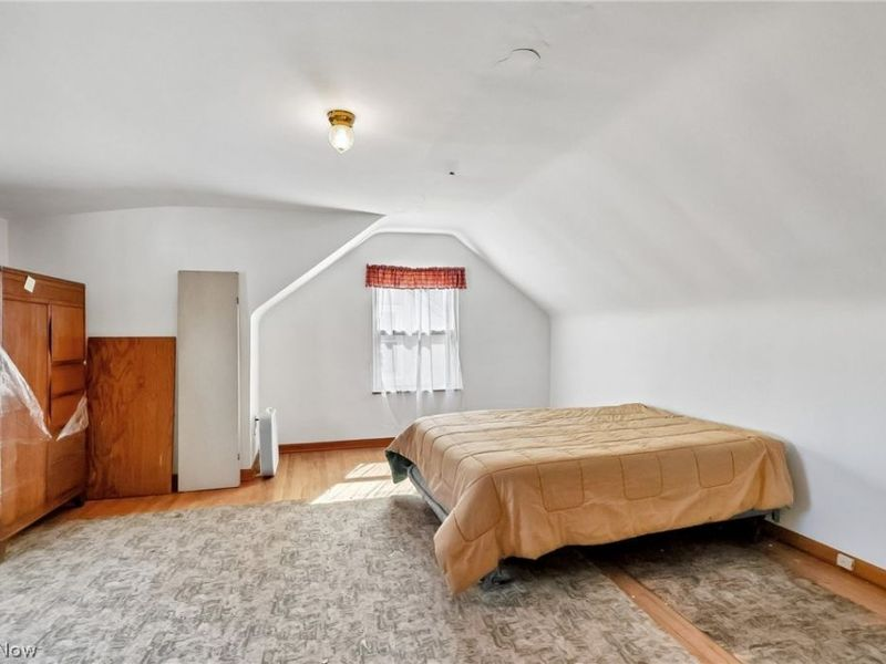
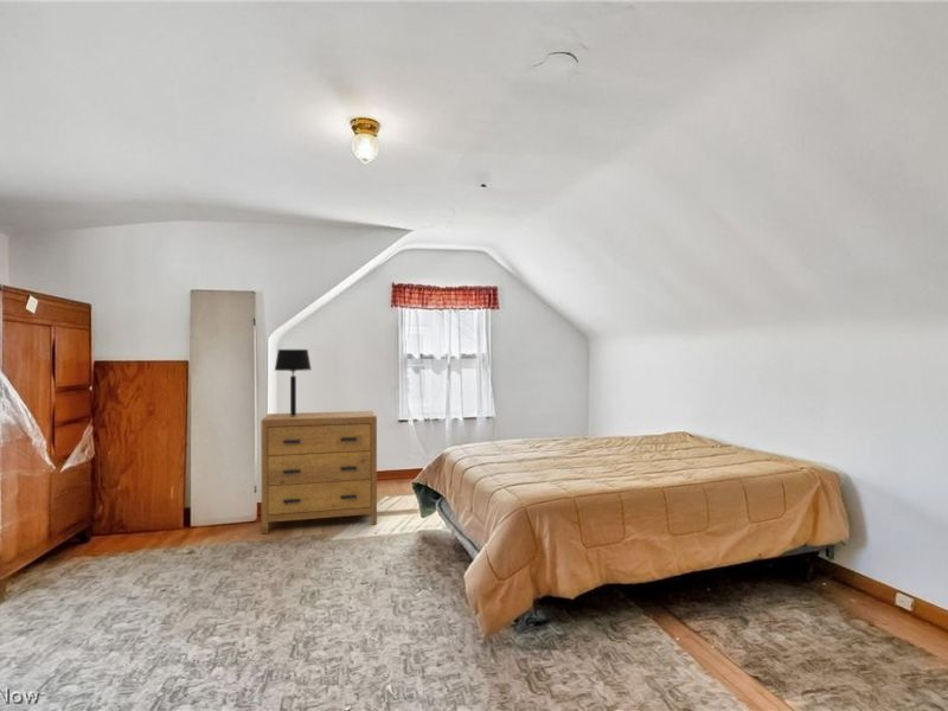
+ dresser [260,410,378,534]
+ table lamp [274,348,313,416]
